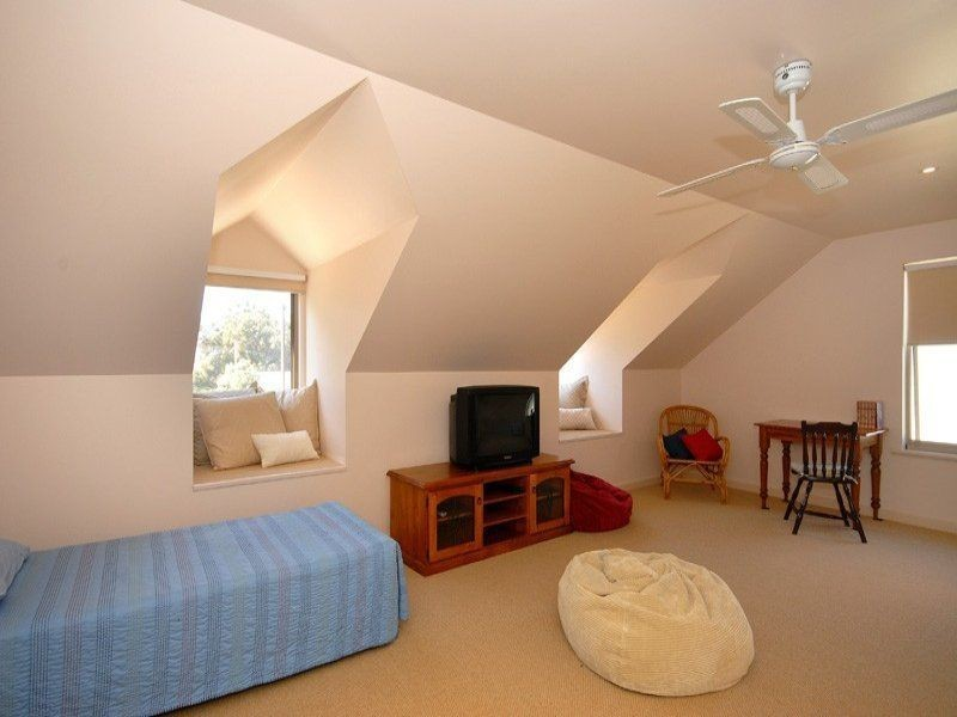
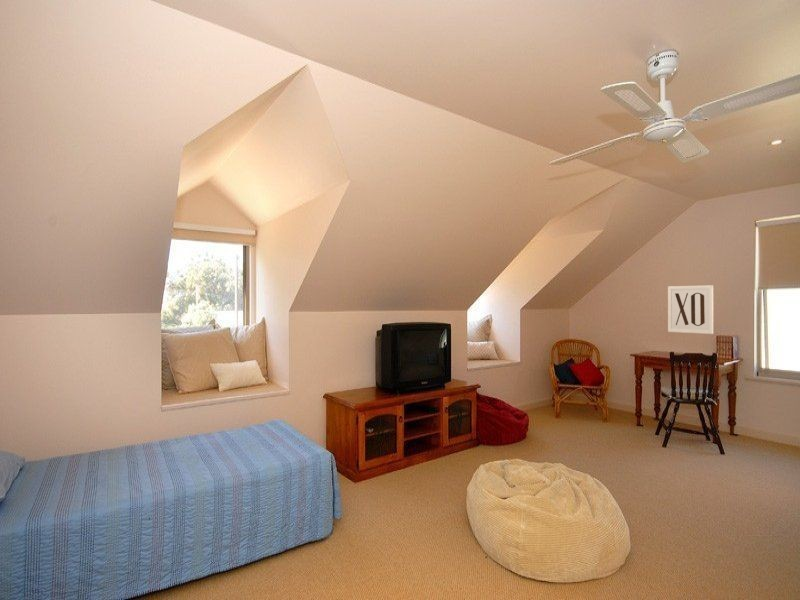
+ wall art [667,284,714,335]
